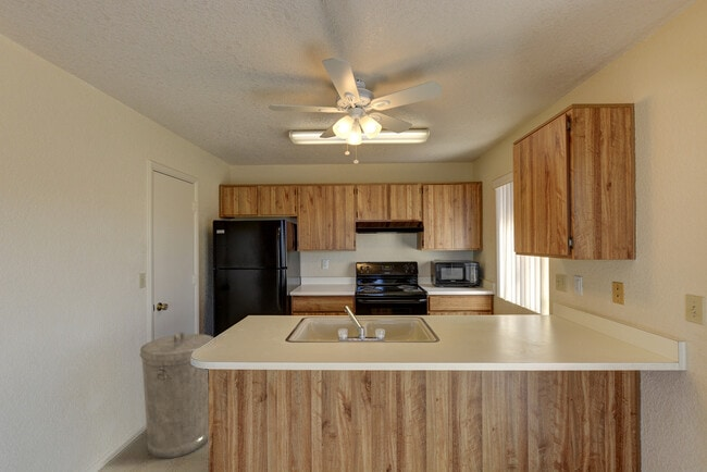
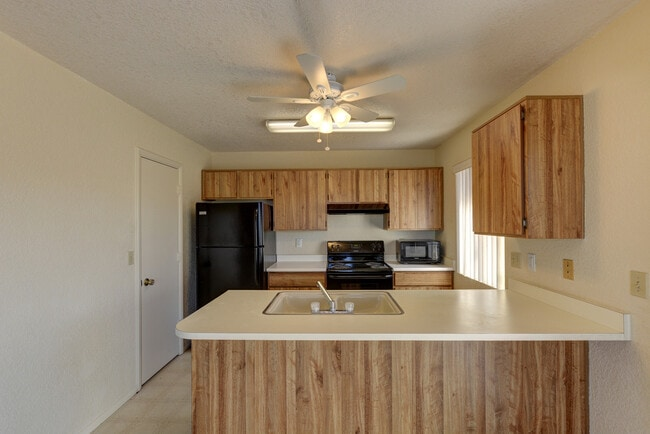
- trash can [138,331,215,460]
